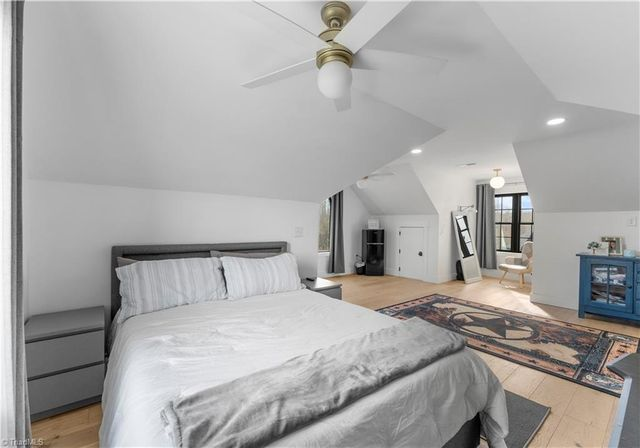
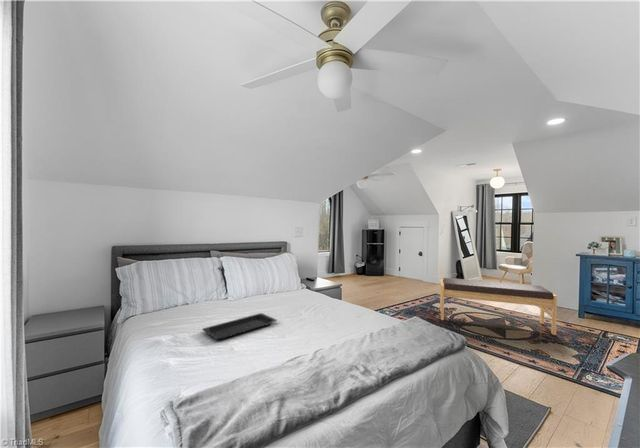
+ serving tray [201,312,278,340]
+ bench [439,277,558,336]
